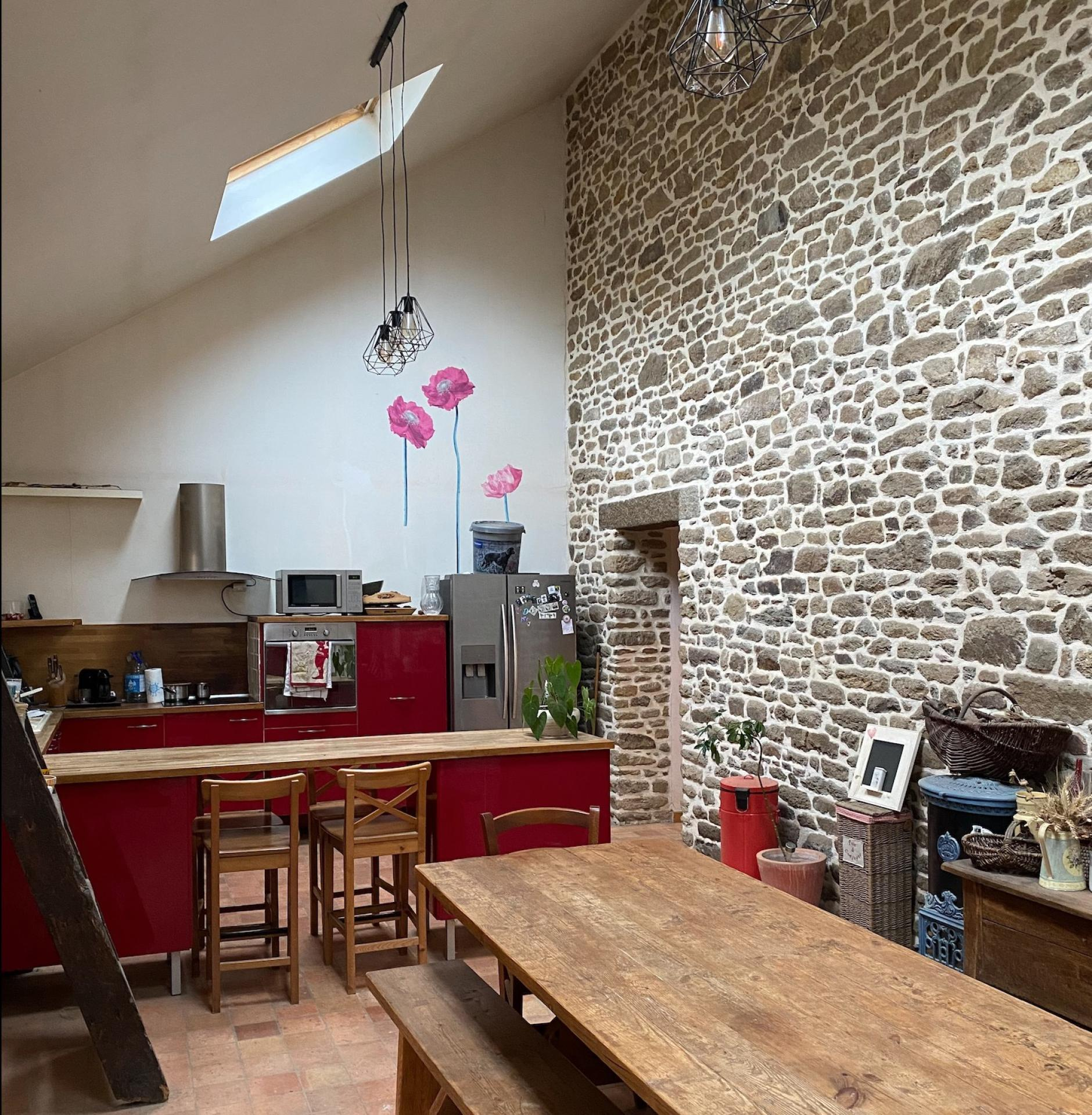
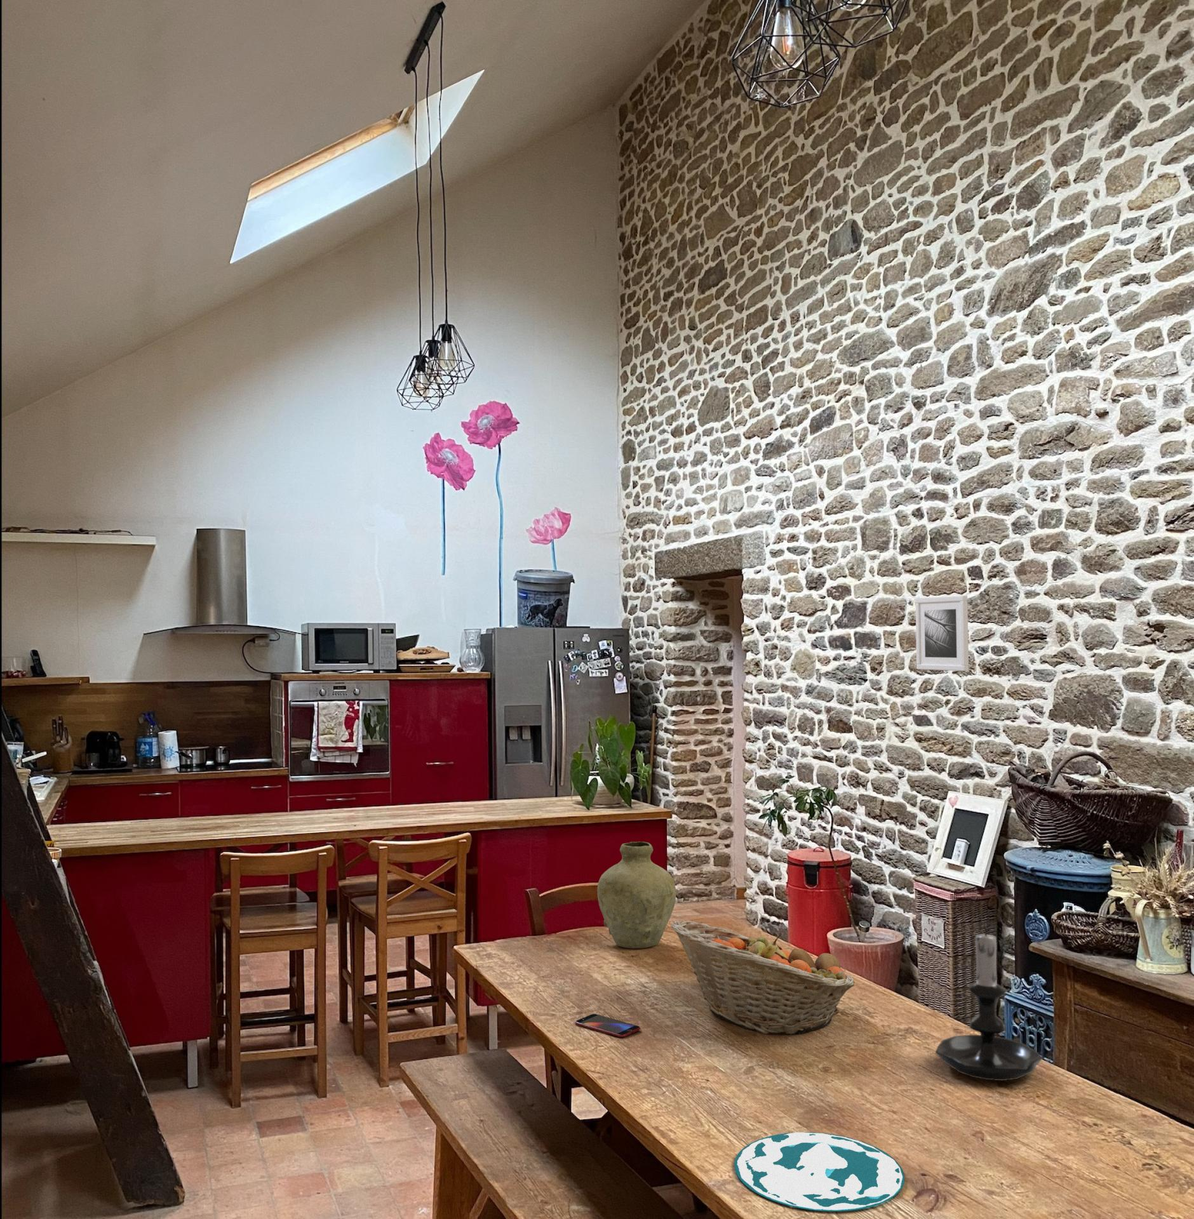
+ candle holder [935,926,1044,1081]
+ plate [734,1132,905,1212]
+ fruit basket [670,919,855,1035]
+ vase [597,841,677,949]
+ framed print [915,595,969,671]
+ smartphone [574,1013,641,1038]
